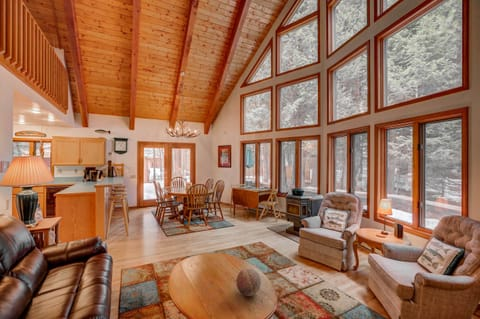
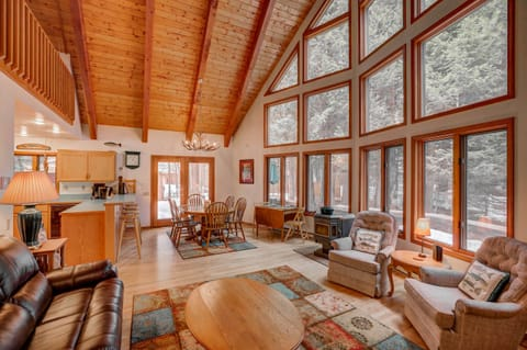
- decorative orb [235,267,262,297]
